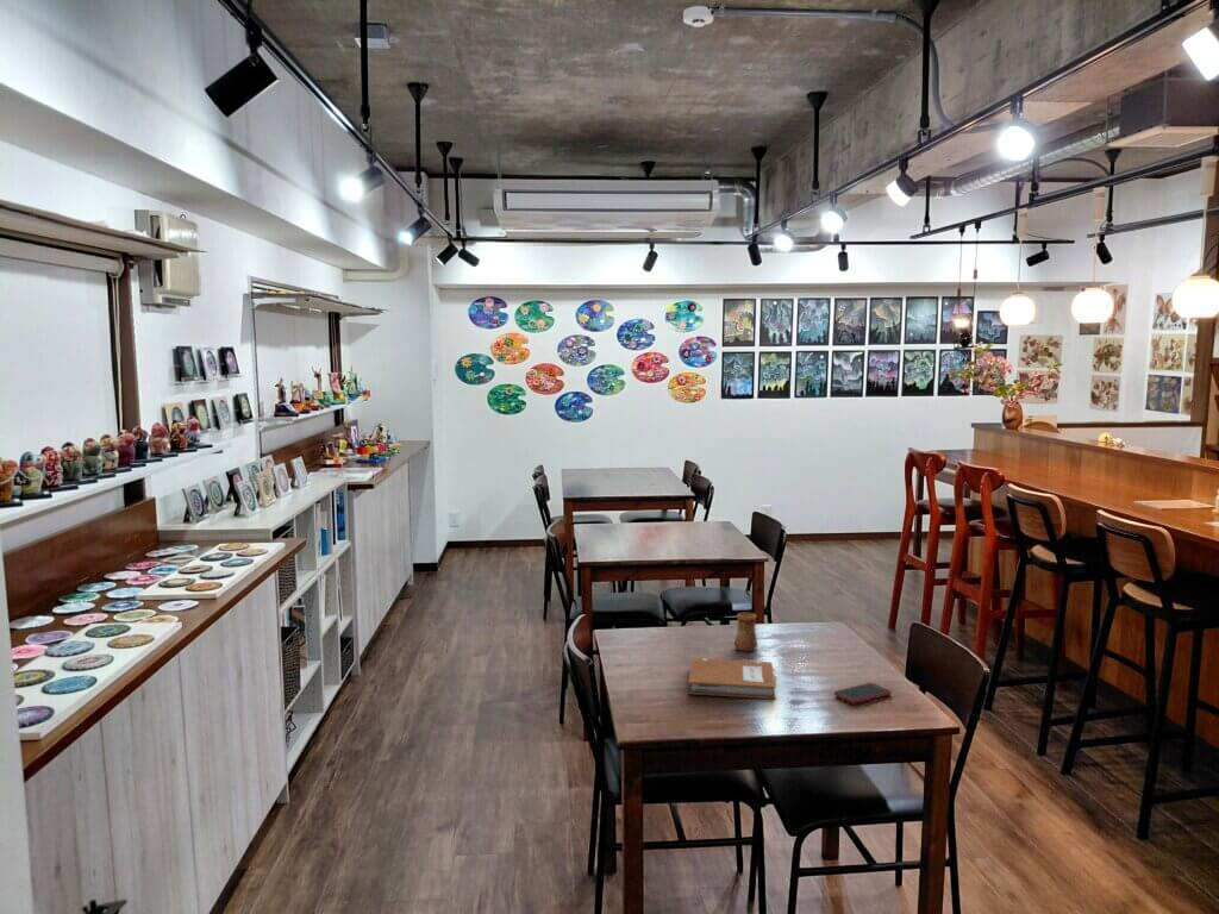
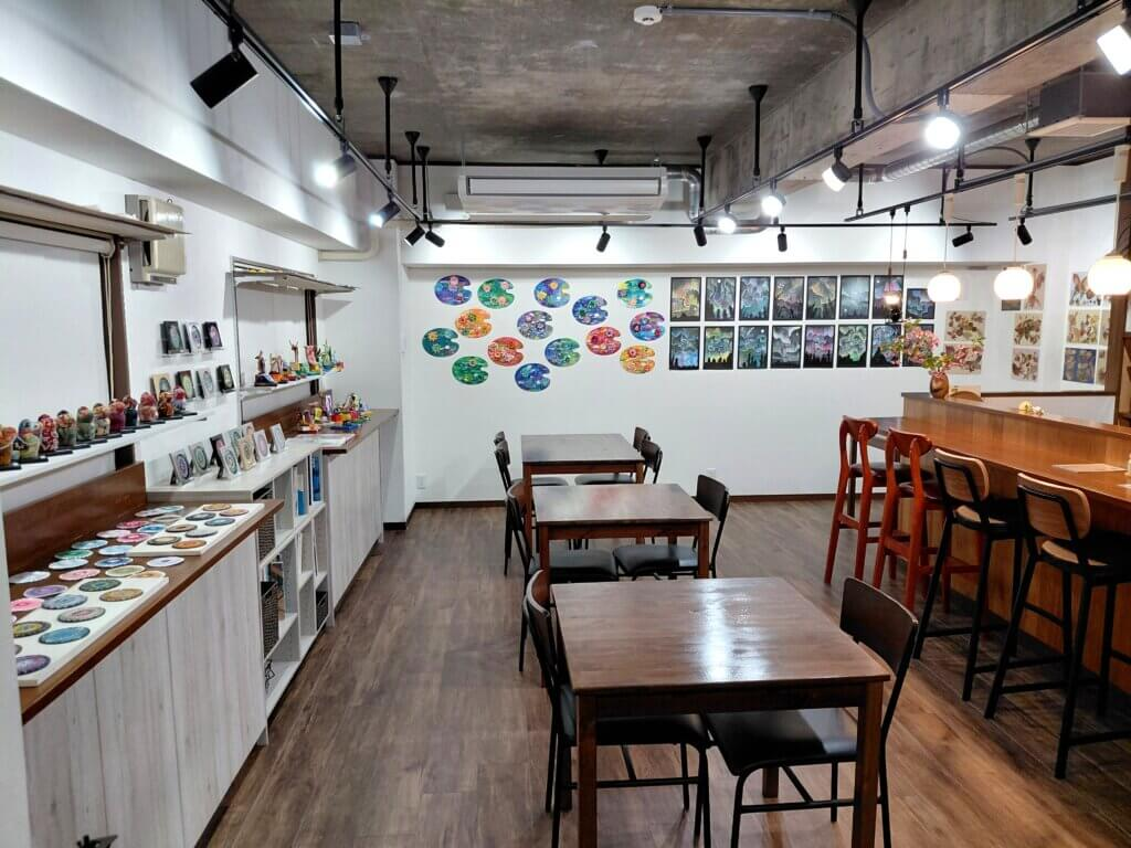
- cell phone [833,682,892,705]
- cup [733,612,758,652]
- notebook [687,657,777,700]
